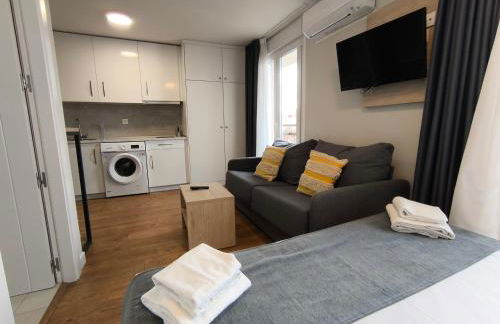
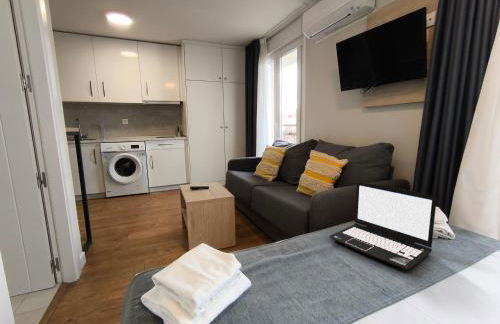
+ laptop [328,181,438,271]
